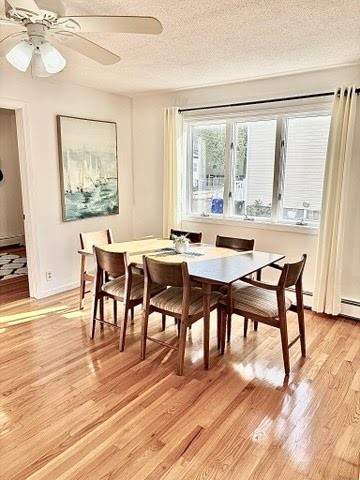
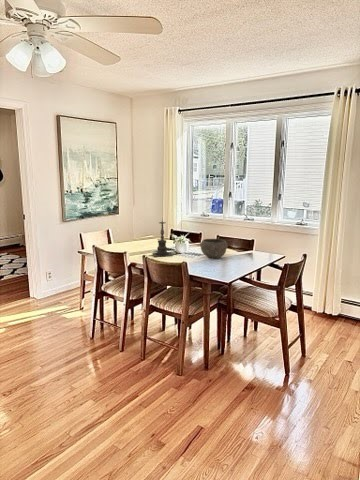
+ candle holder [152,218,174,258]
+ bowl [199,238,229,259]
